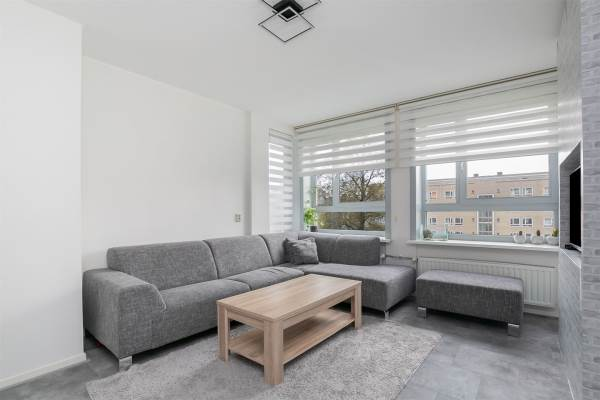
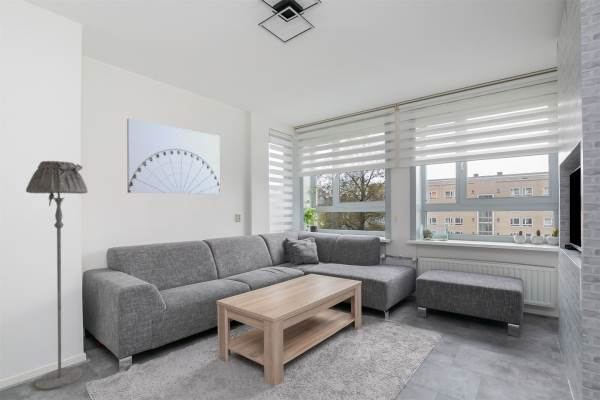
+ floor lamp [25,160,89,391]
+ wall art [126,117,221,195]
